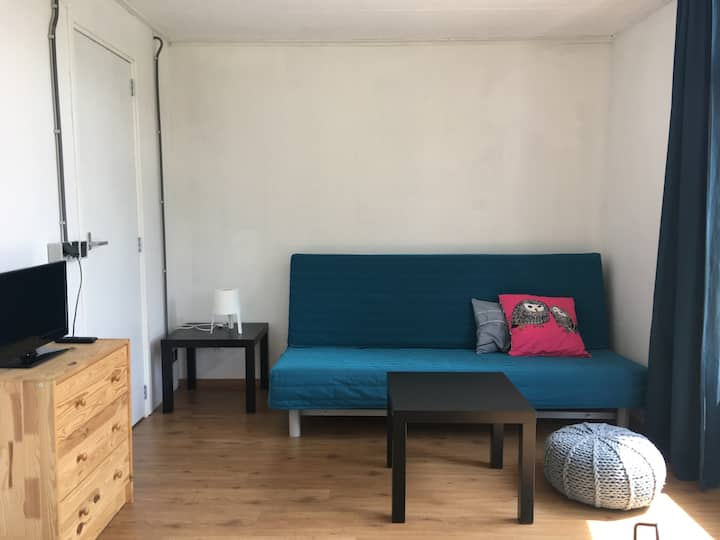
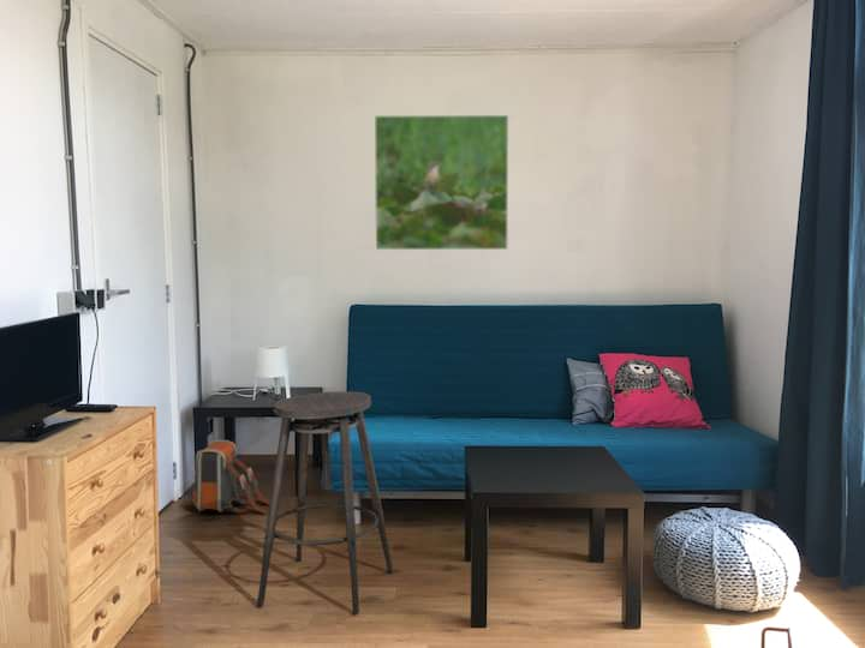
+ backpack [179,439,270,515]
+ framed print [374,114,509,251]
+ stool [256,390,394,616]
